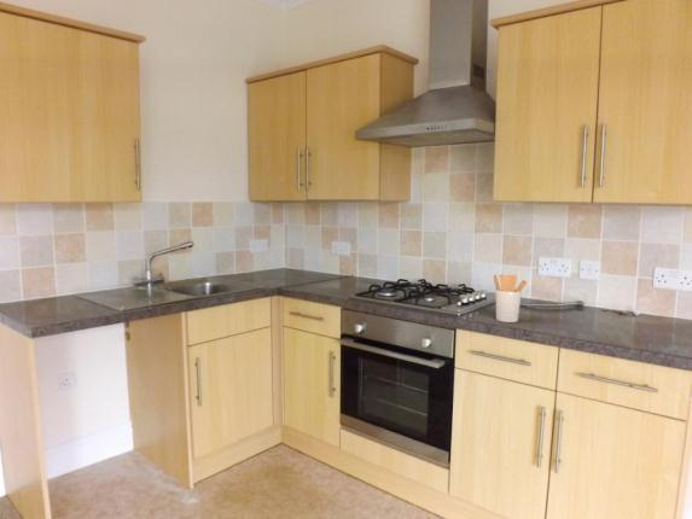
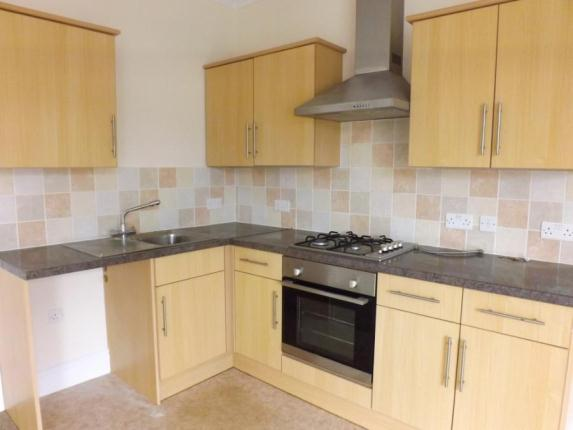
- utensil holder [493,273,528,323]
